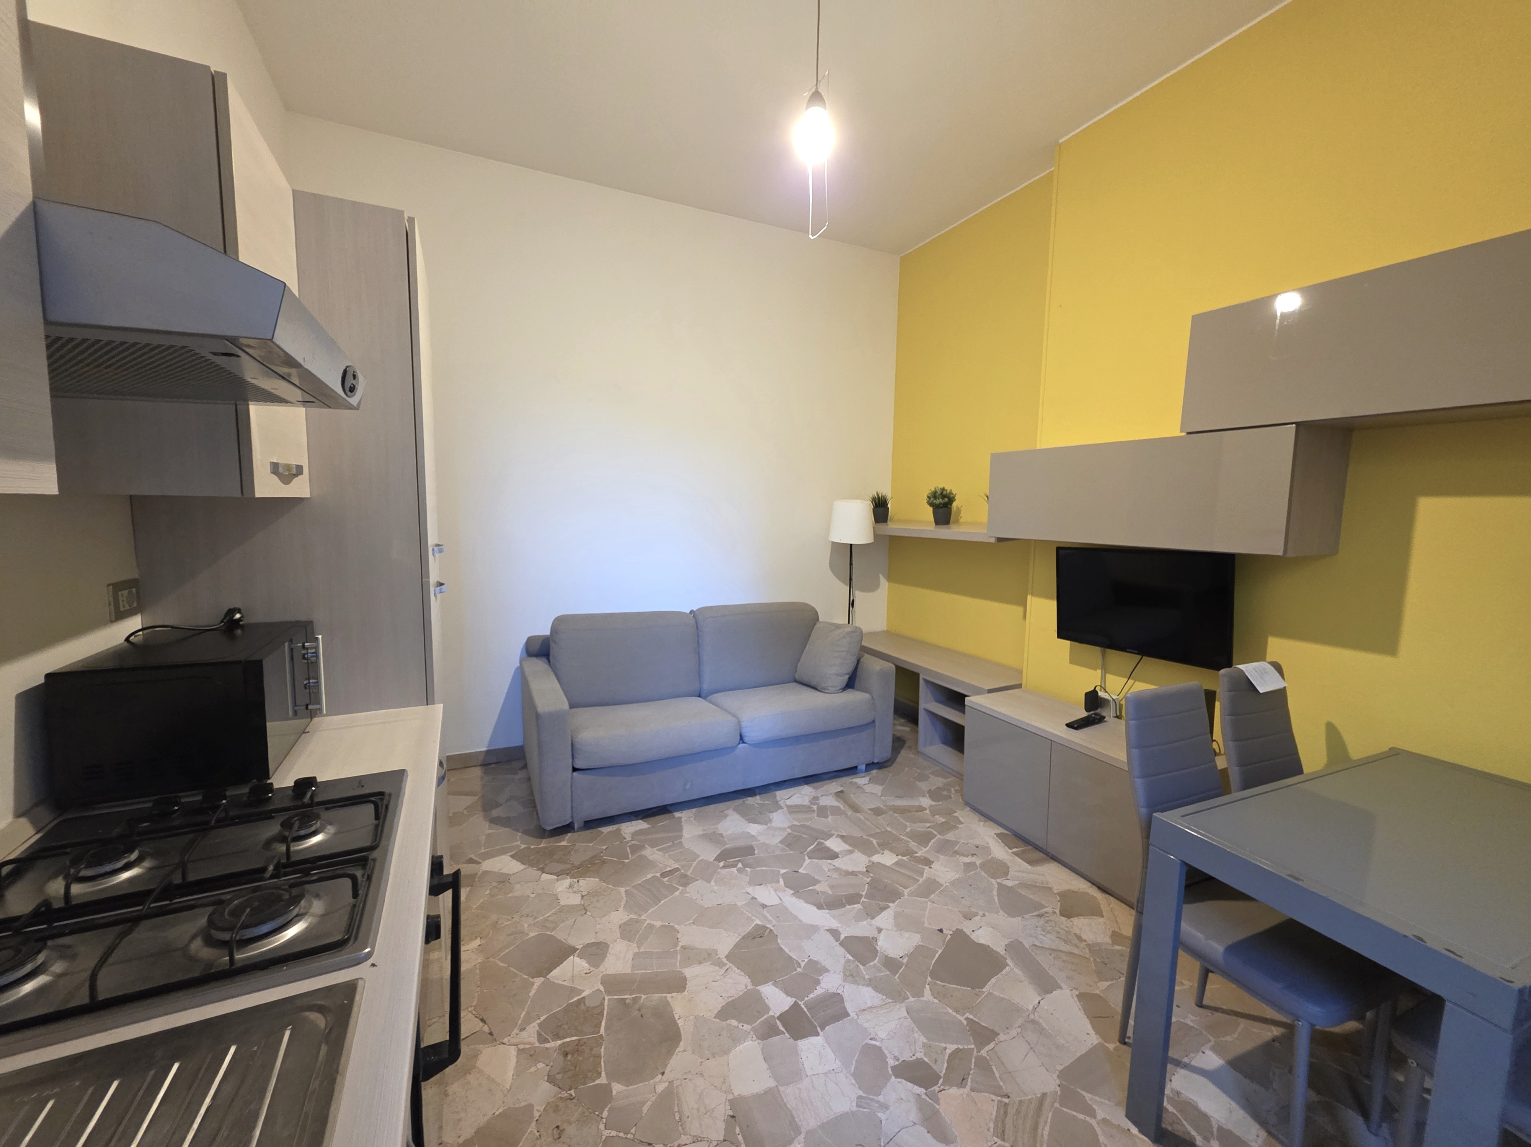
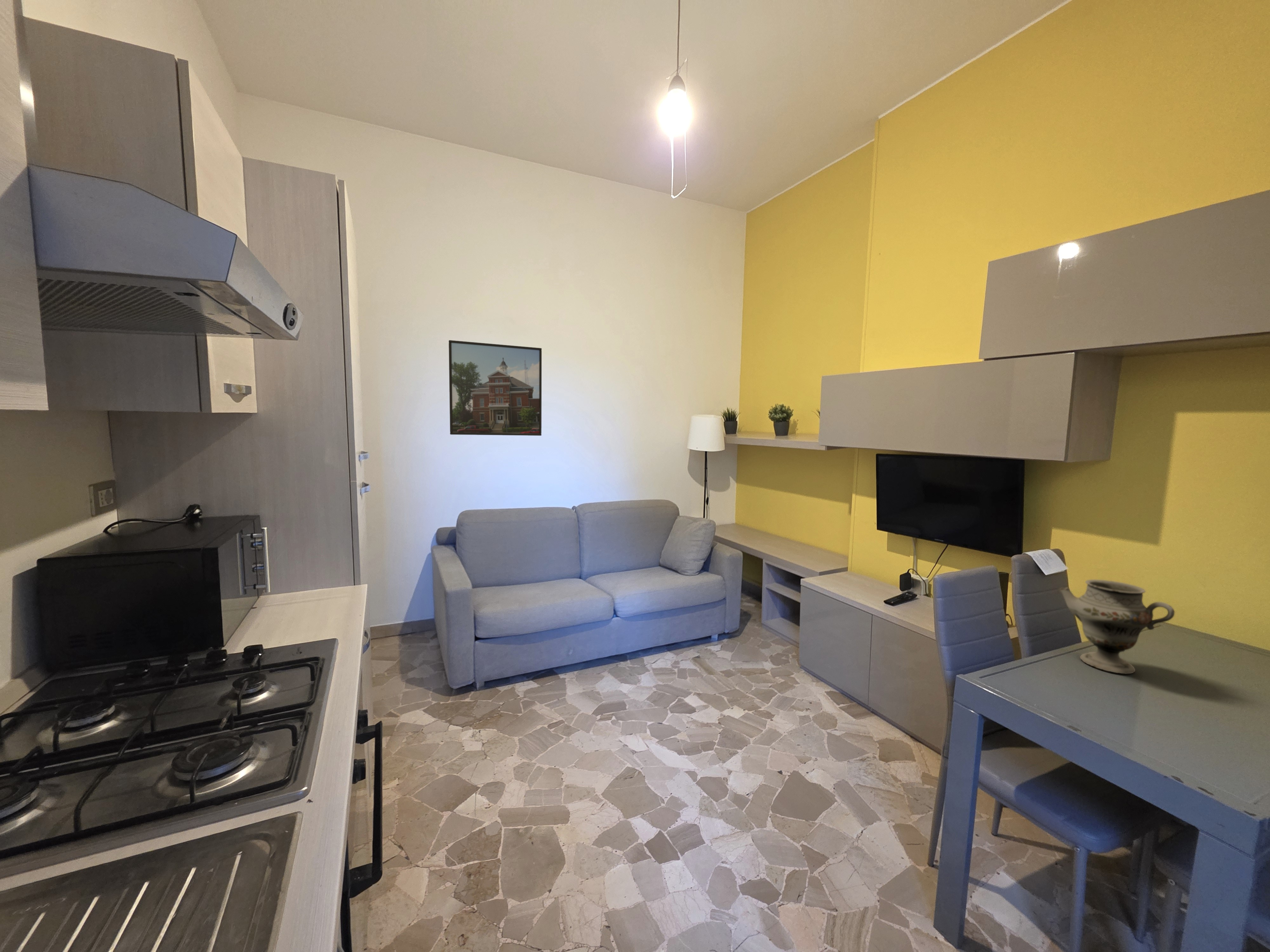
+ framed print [448,340,542,436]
+ decorative vase [1058,579,1175,674]
